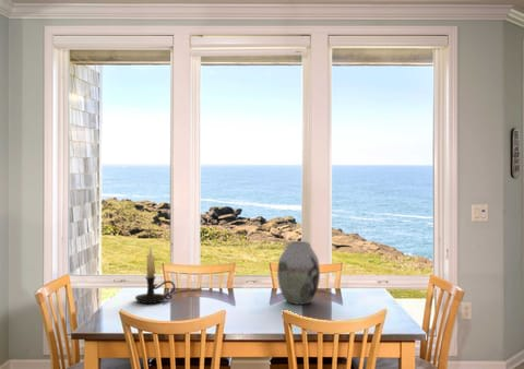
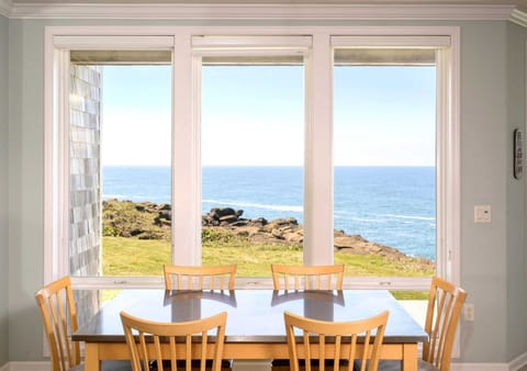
- vase [276,240,321,306]
- candle holder [134,246,177,305]
